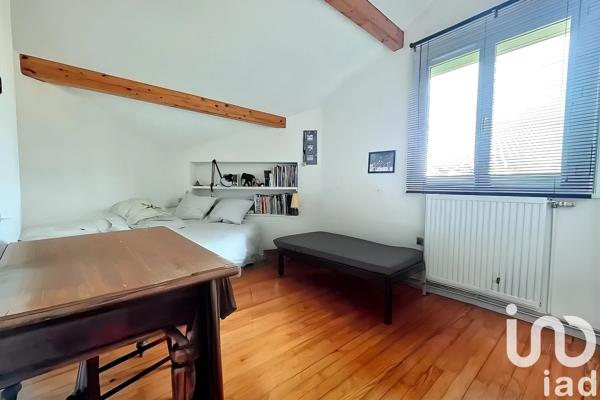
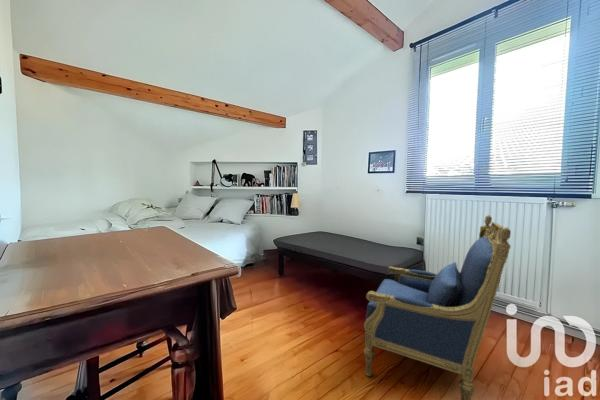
+ armchair [363,214,512,400]
